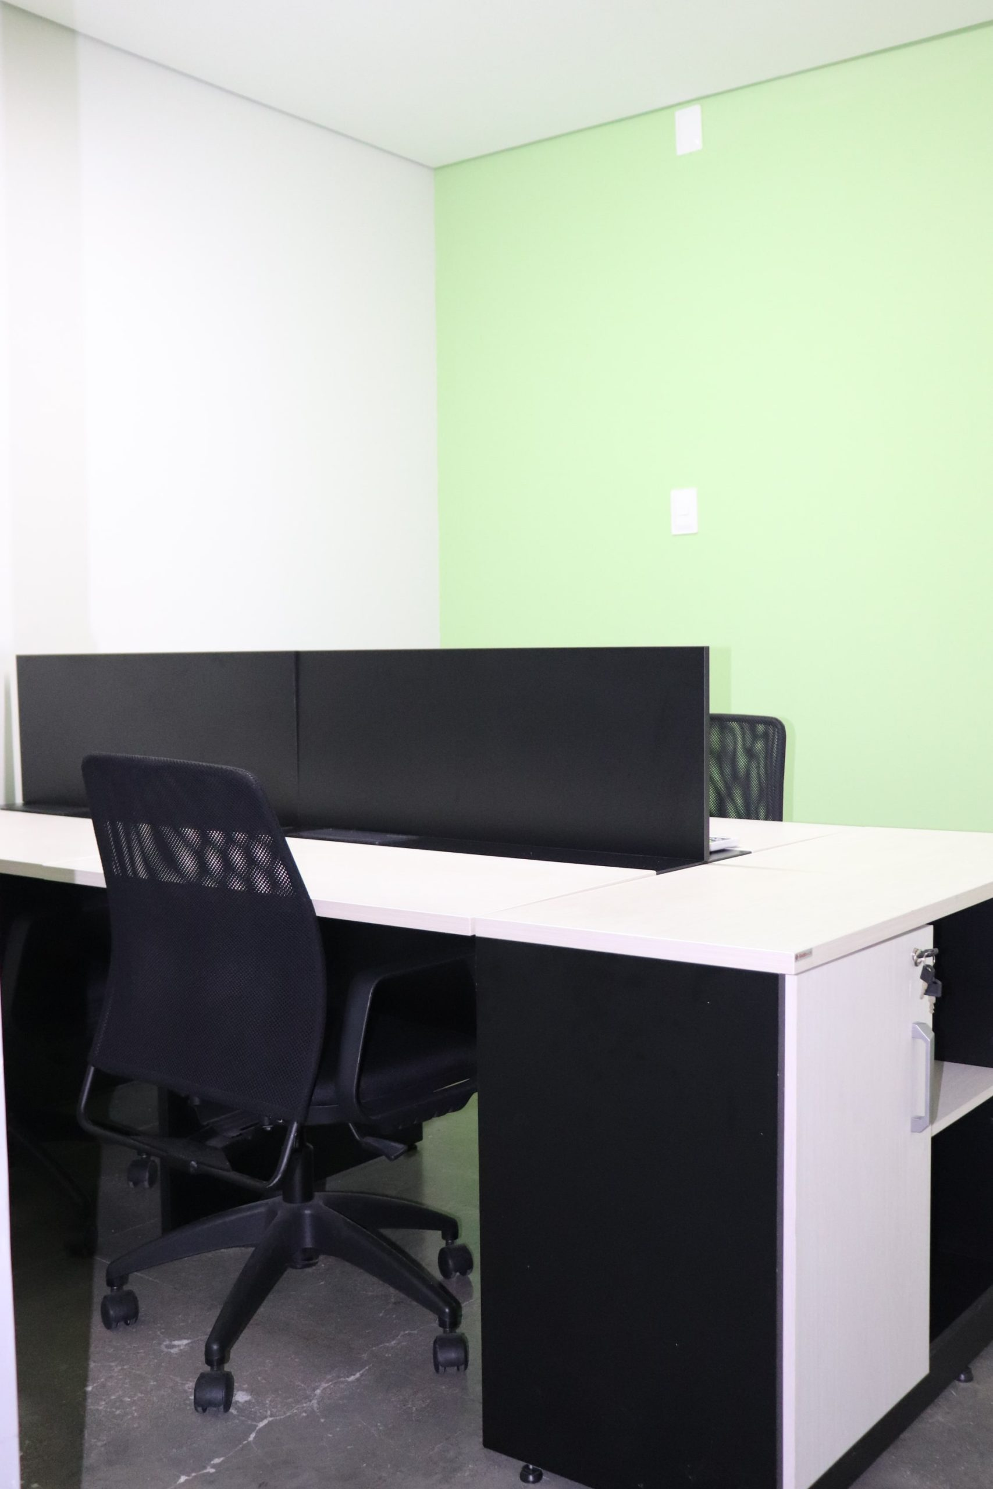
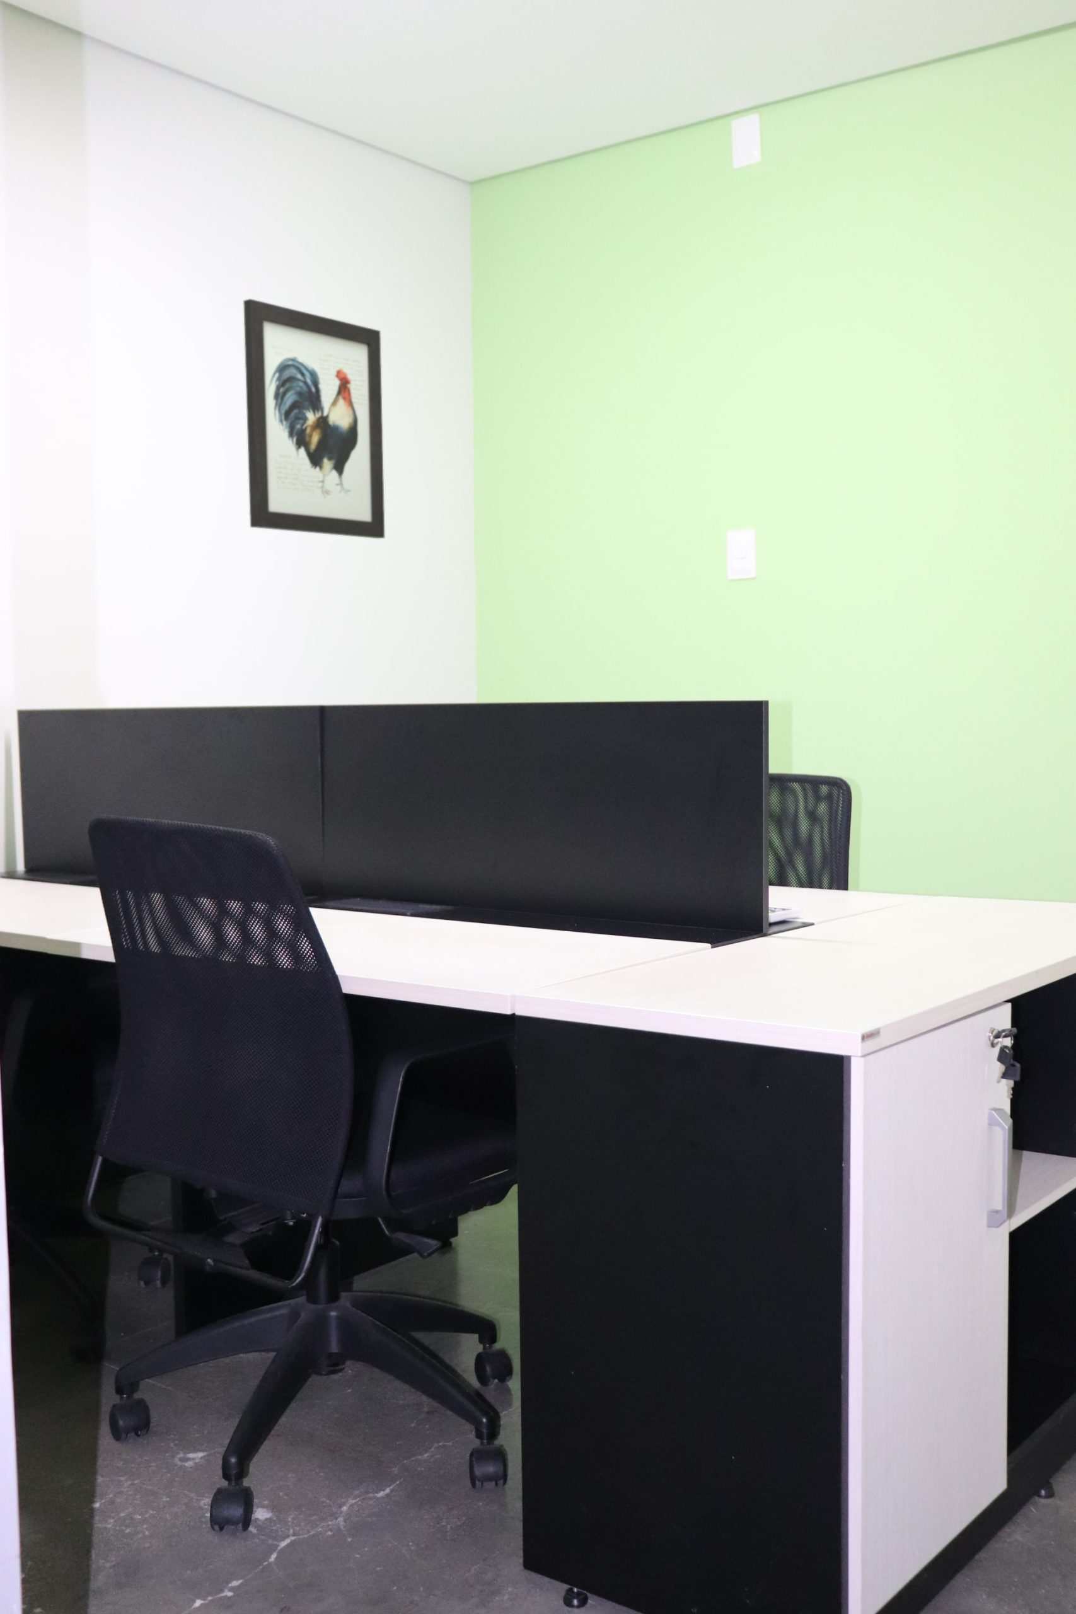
+ wall art [243,298,385,539]
